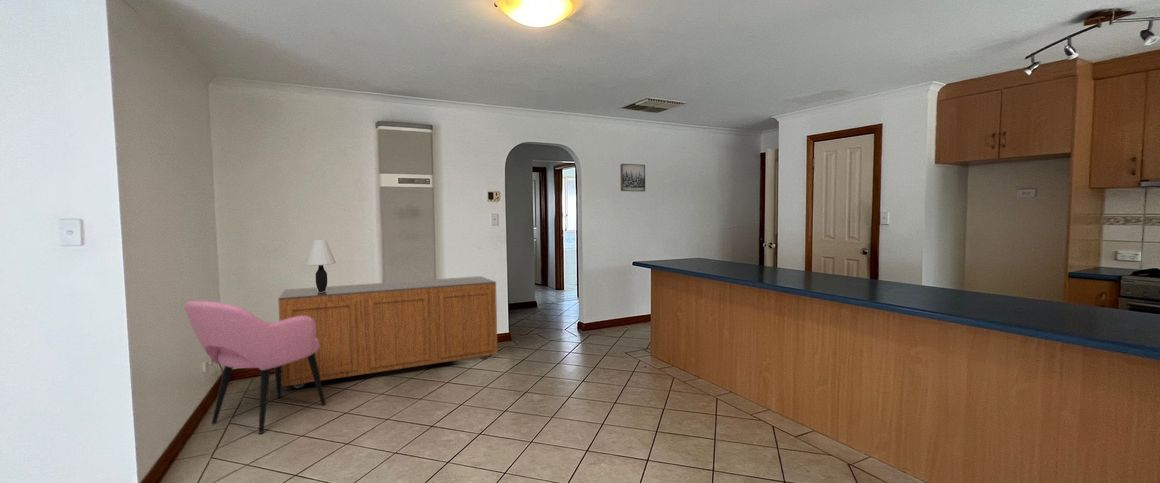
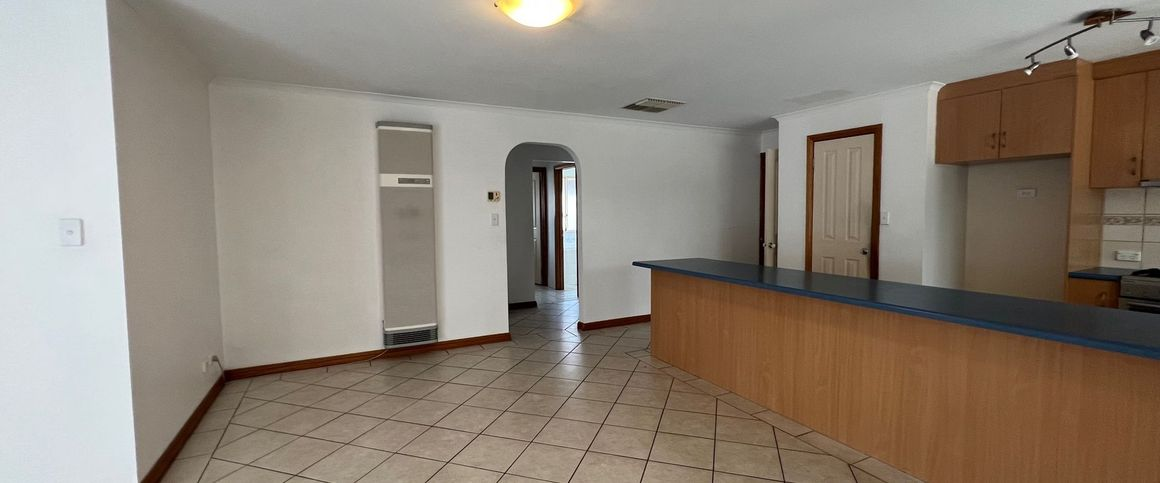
- armchair [183,300,327,435]
- table lamp [305,239,337,292]
- sideboard [277,275,498,389]
- wall art [619,163,646,193]
